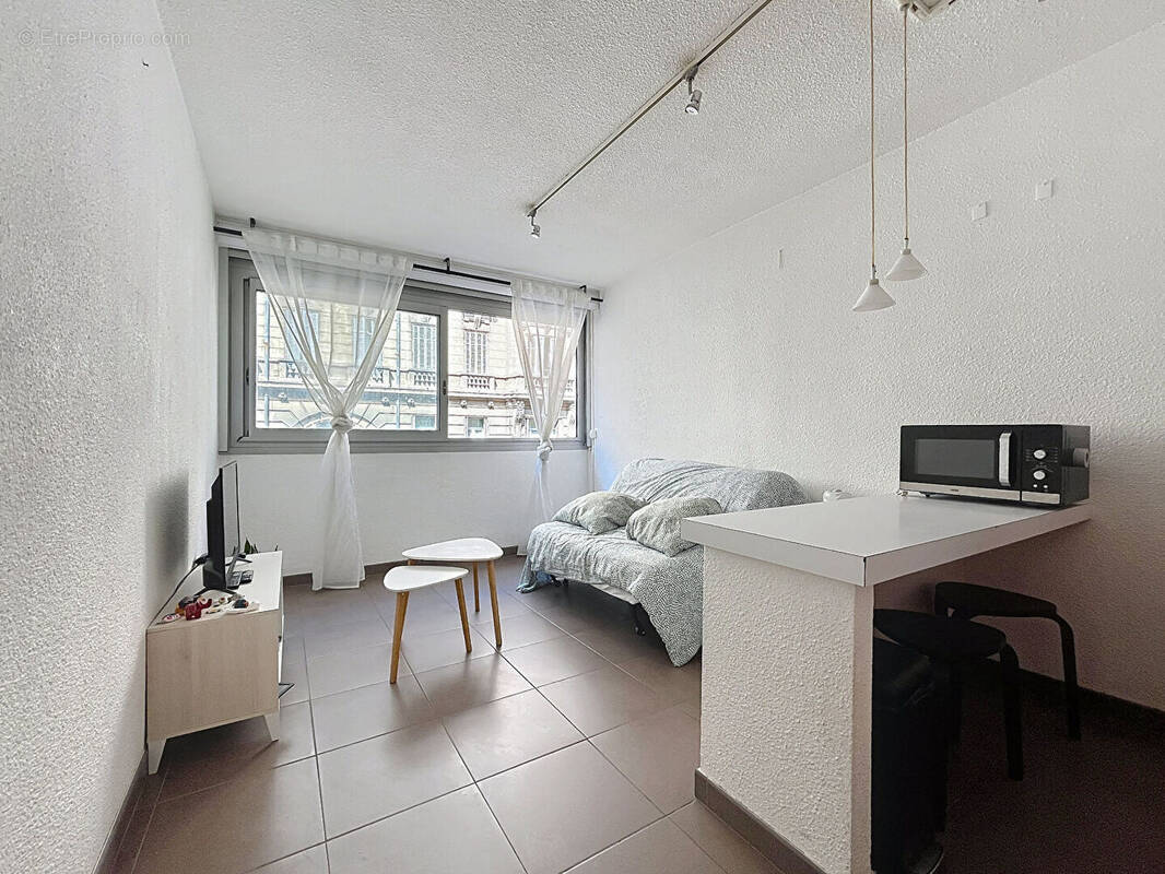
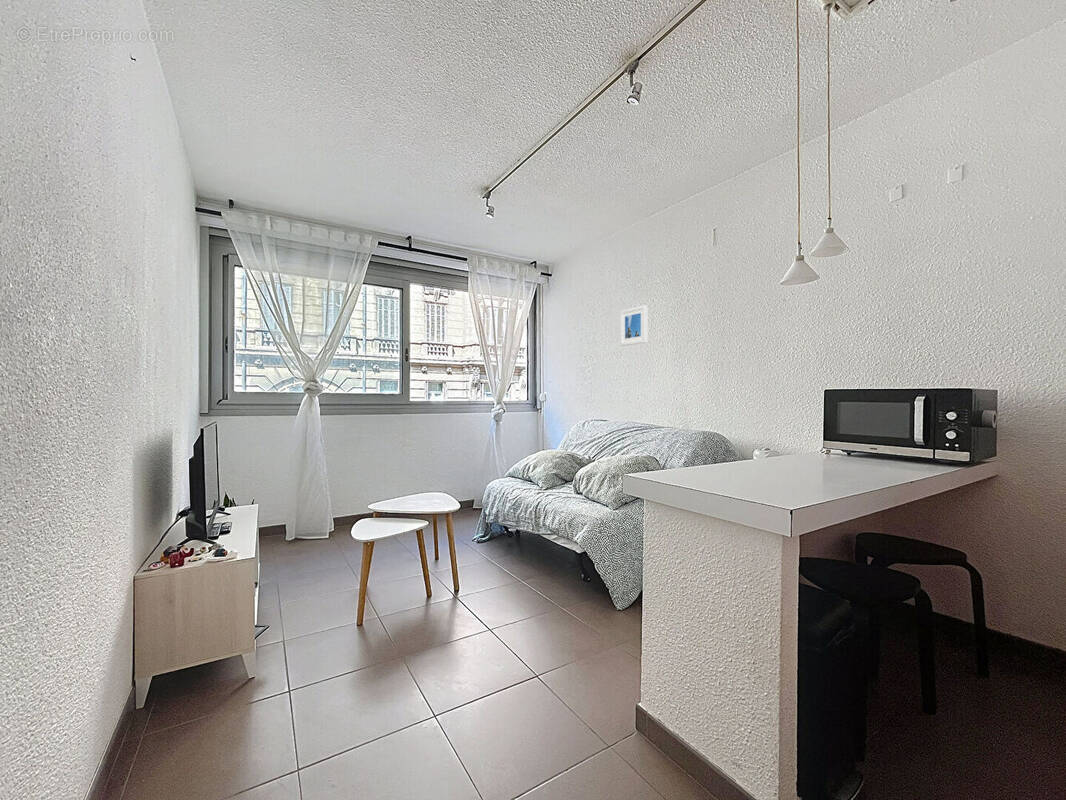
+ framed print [619,304,648,347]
